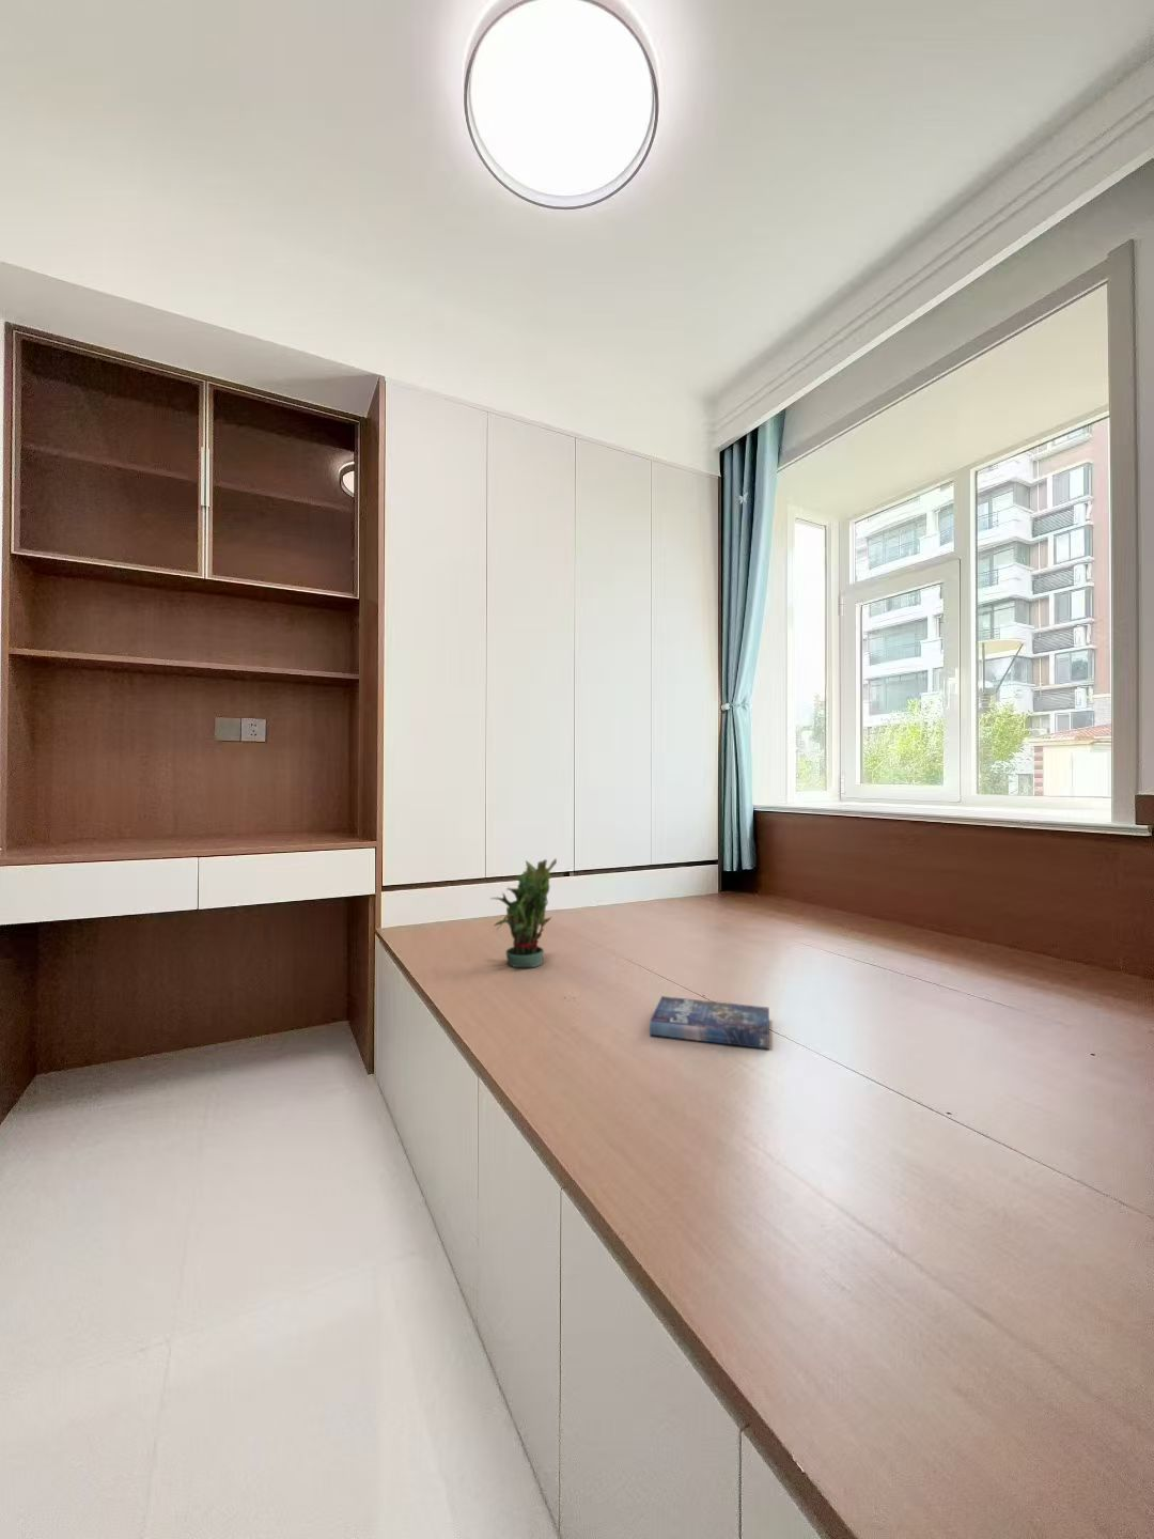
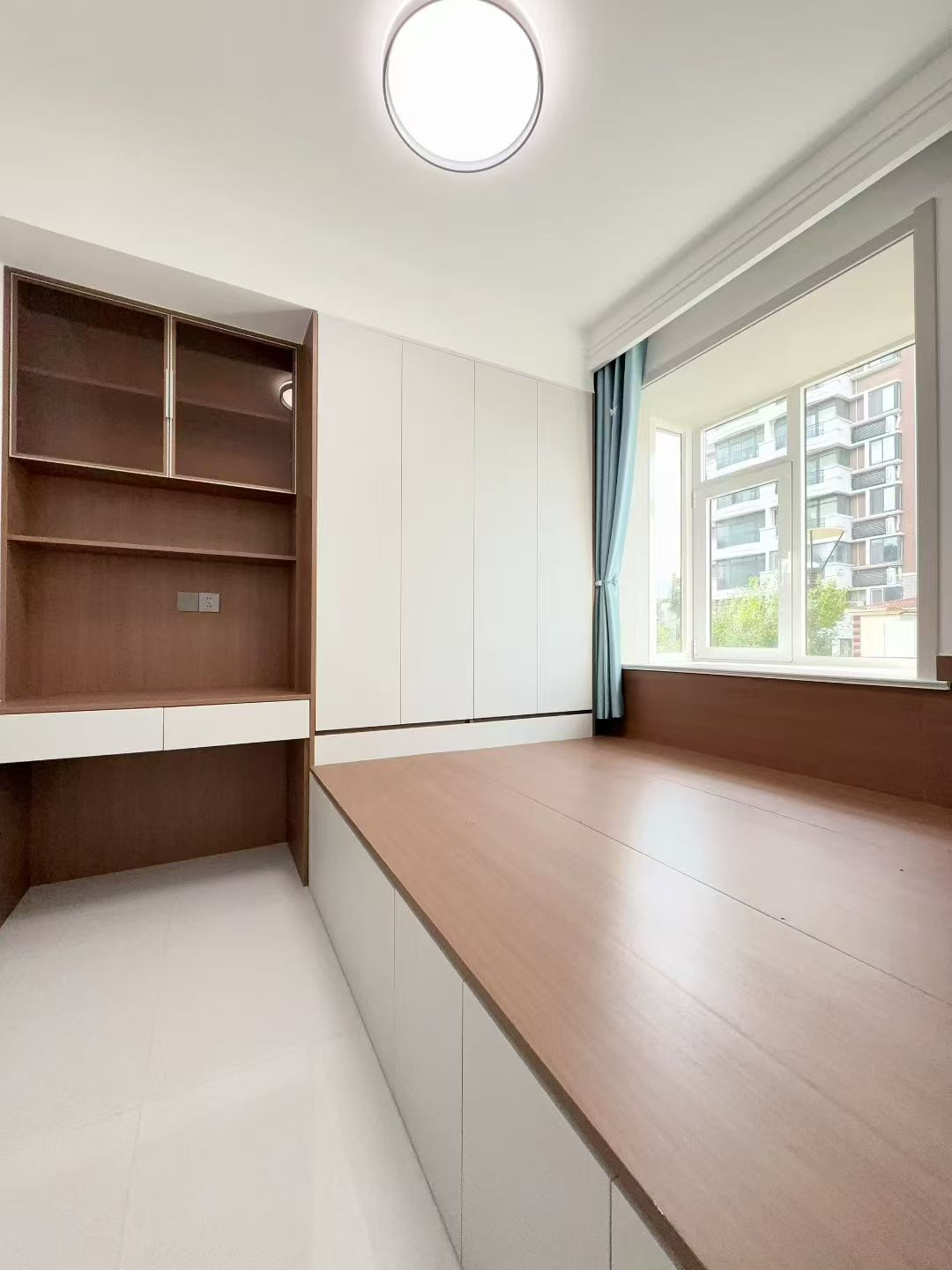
- potted plant [491,857,558,968]
- book [649,995,771,1051]
